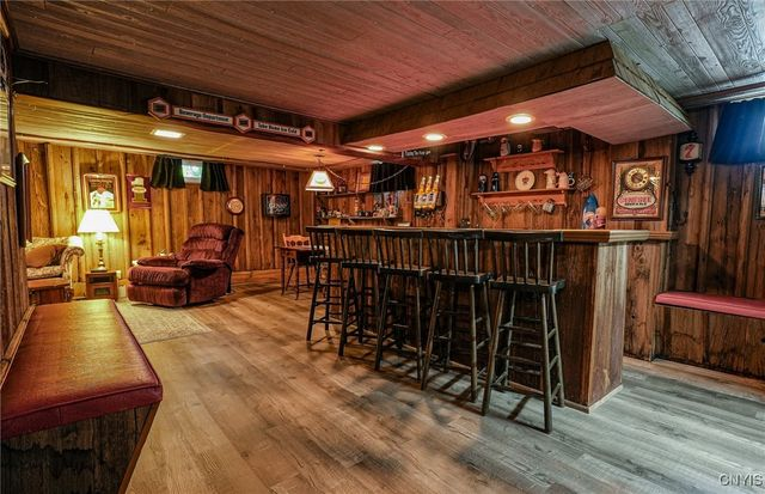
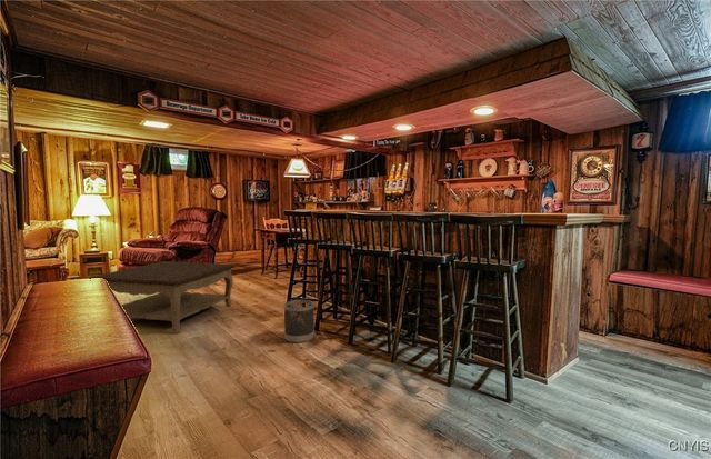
+ coffee table [88,260,237,335]
+ wastebasket [283,299,316,343]
